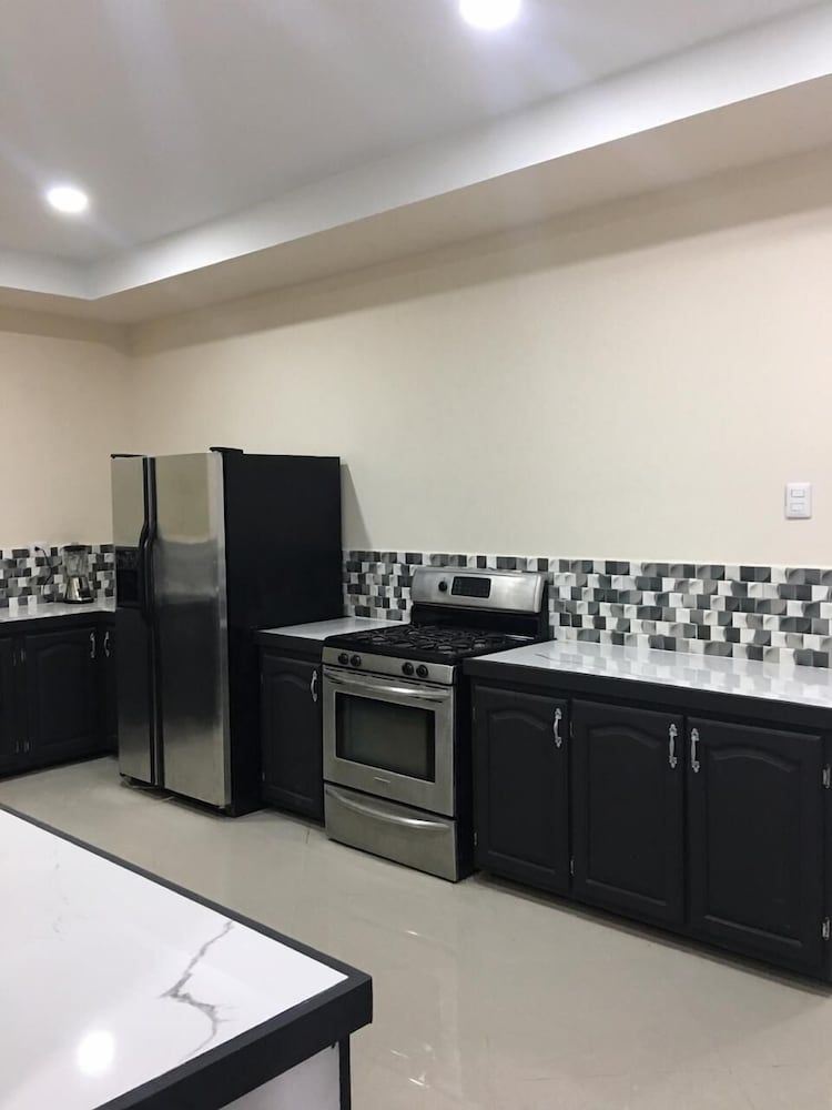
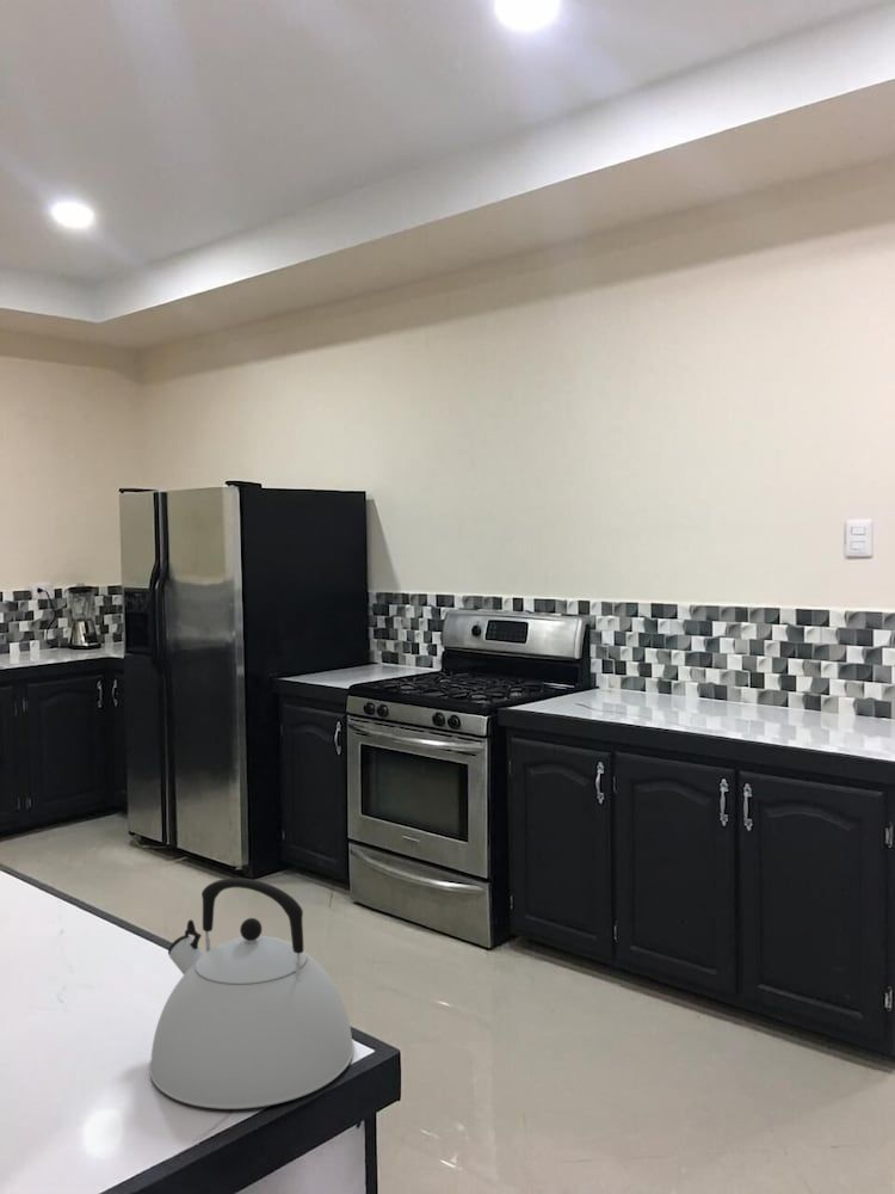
+ kettle [148,876,354,1110]
